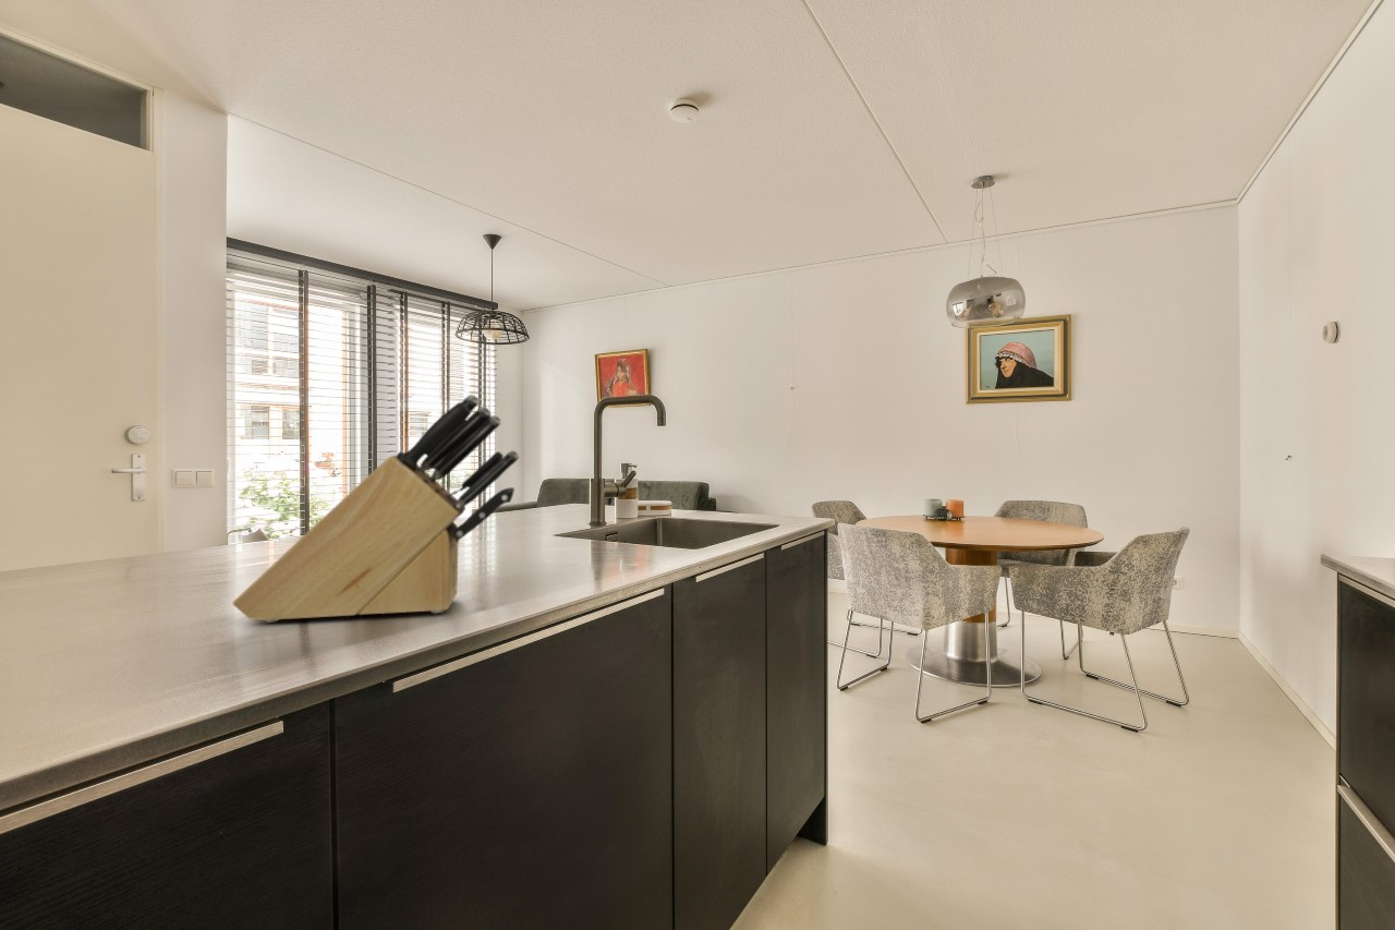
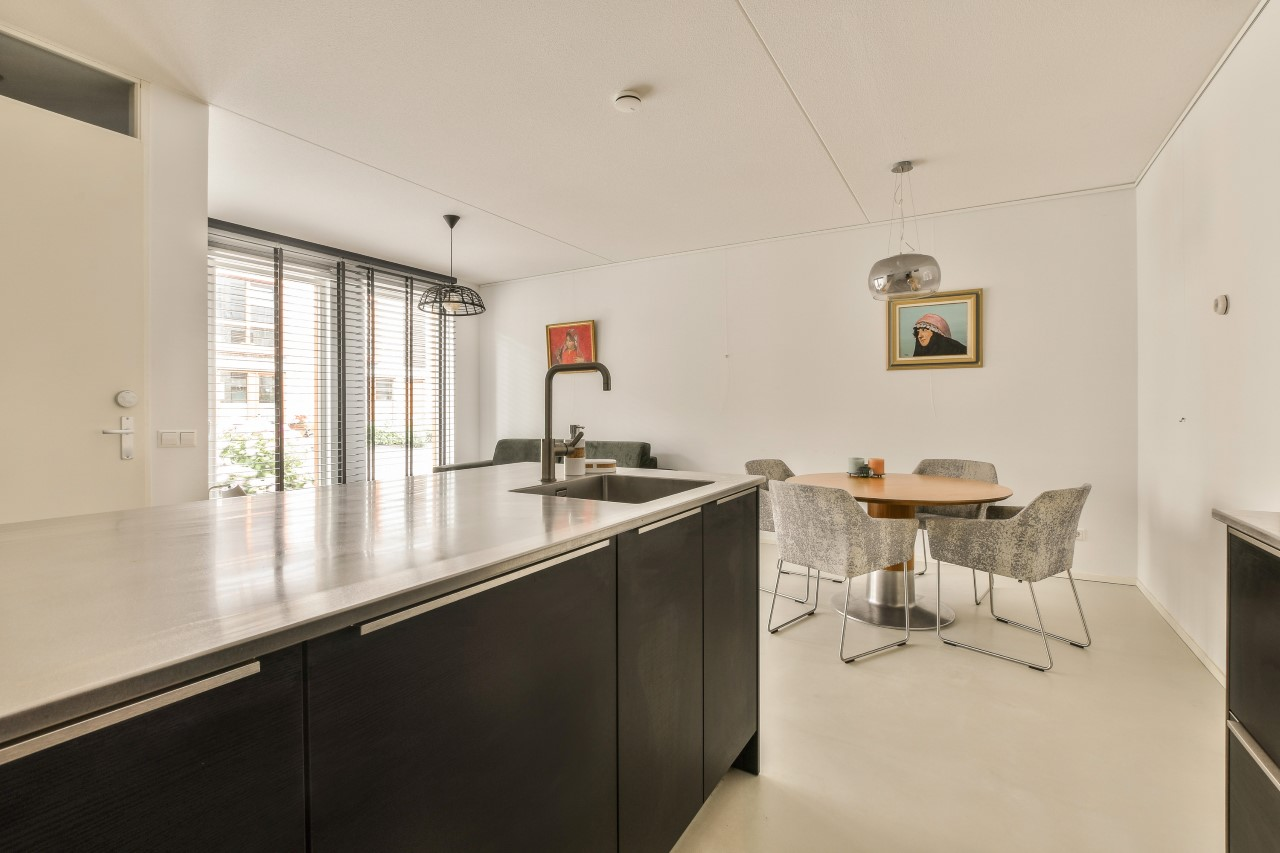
- knife block [232,394,520,624]
